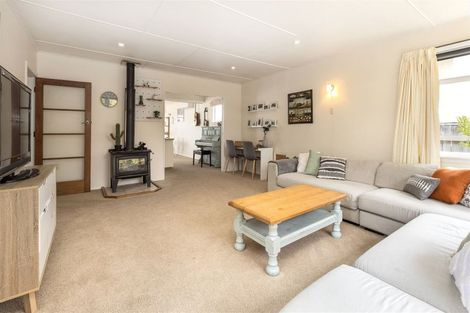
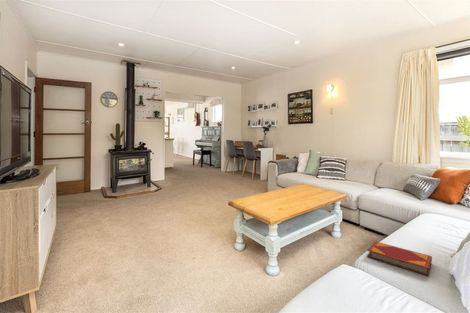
+ hardback book [366,240,433,277]
